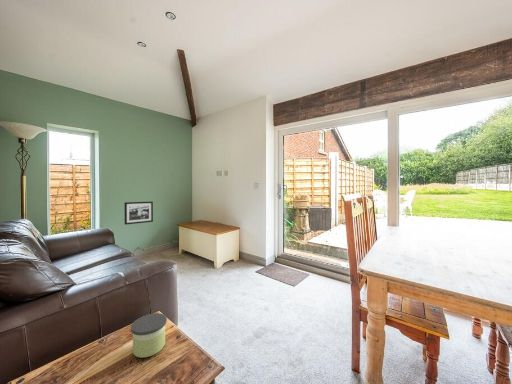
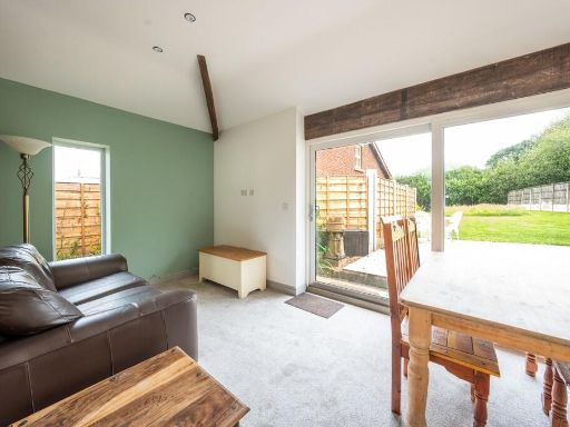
- picture frame [123,201,154,226]
- candle [130,312,168,359]
